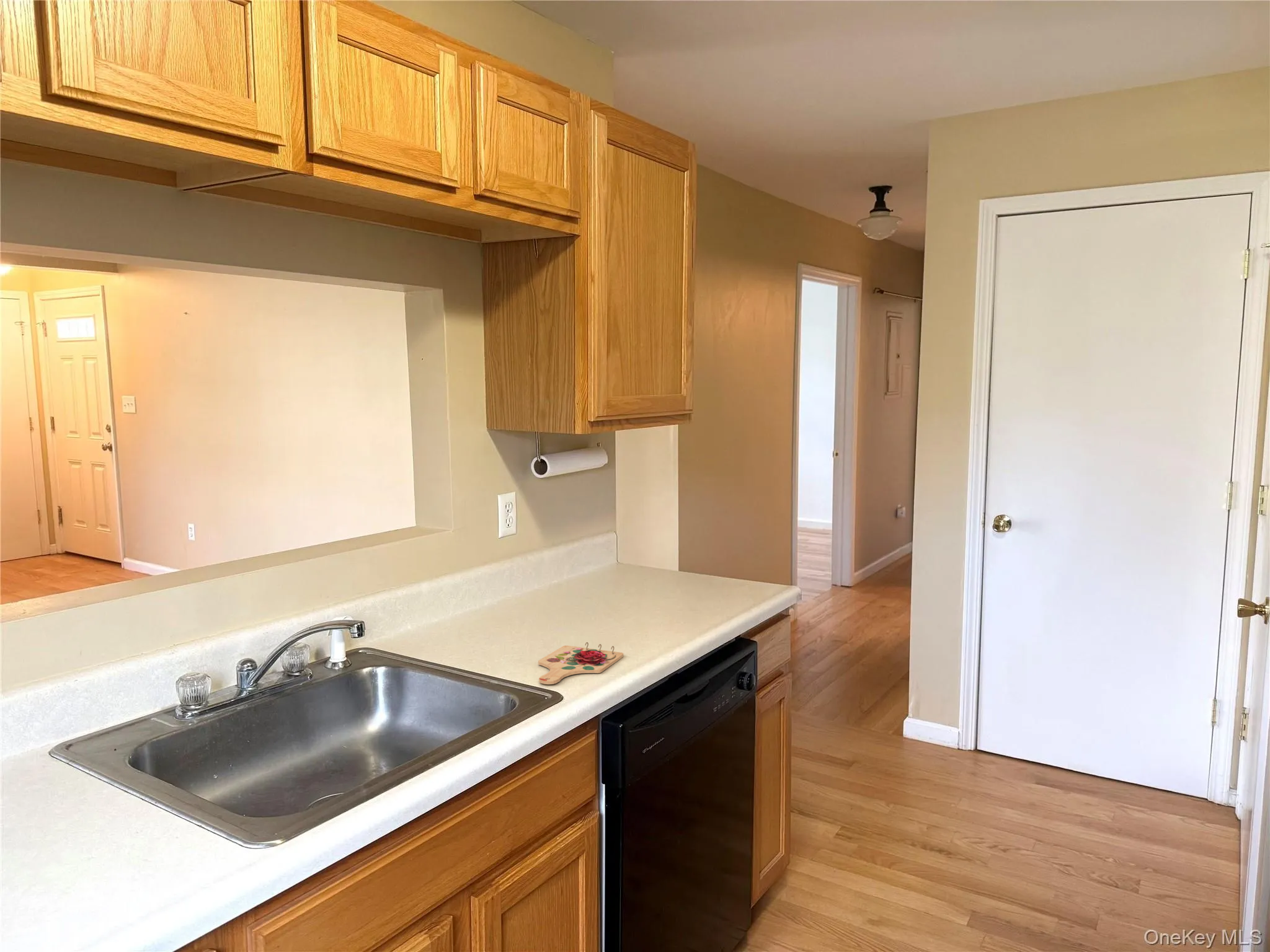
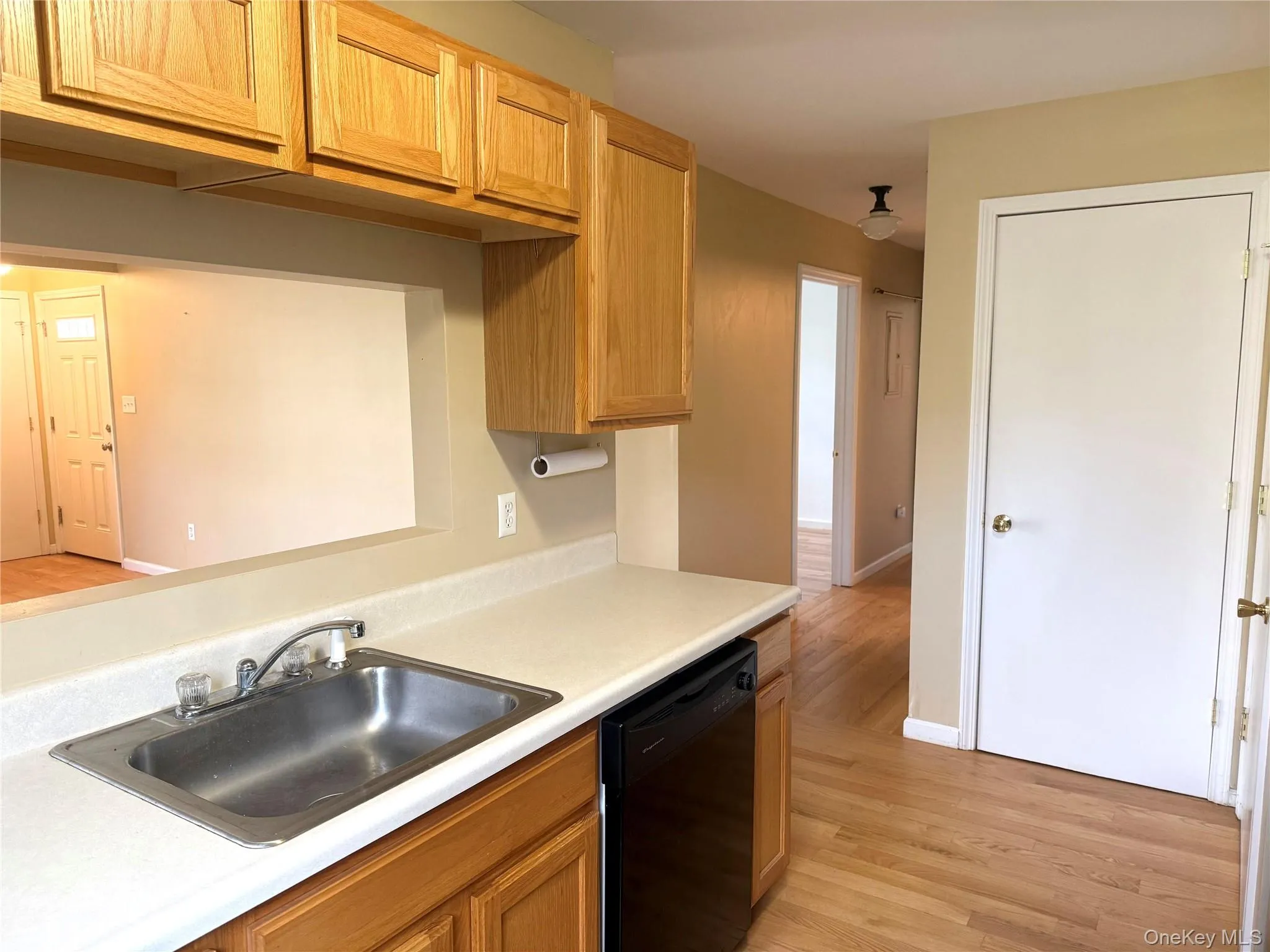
- cutting board [538,641,624,685]
